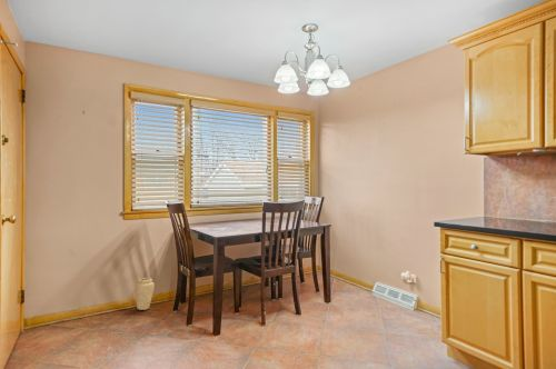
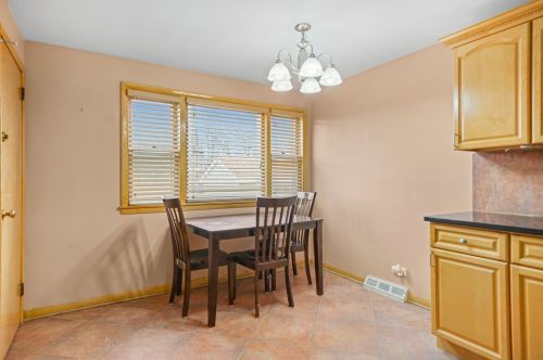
- vase [135,277,156,311]
